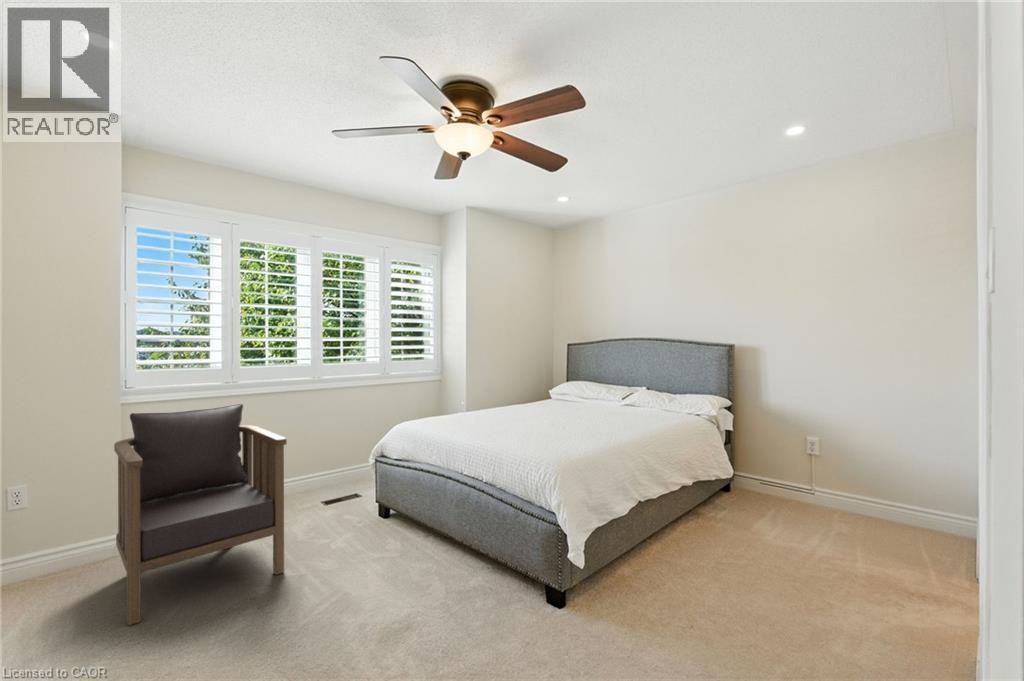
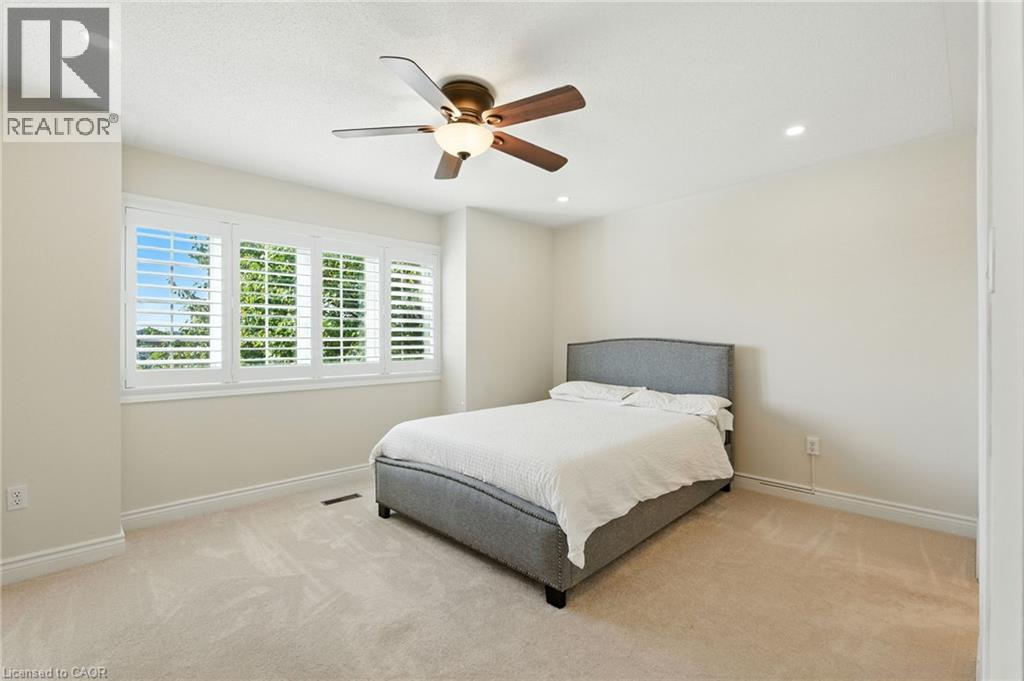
- armchair [113,403,288,627]
